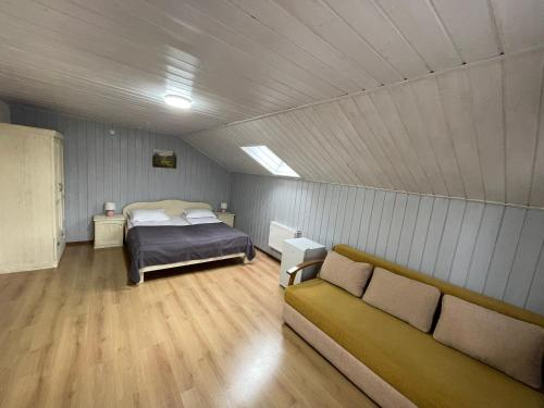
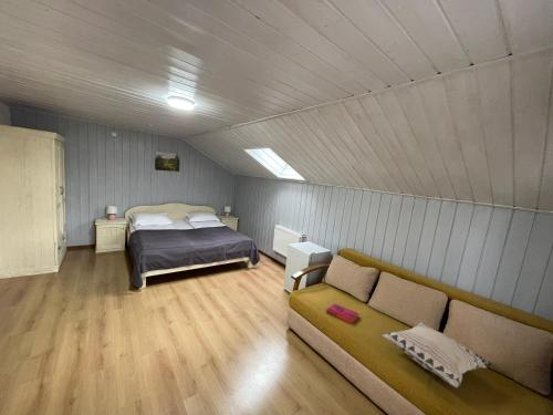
+ hardback book [325,302,359,324]
+ decorative pillow [382,321,494,390]
